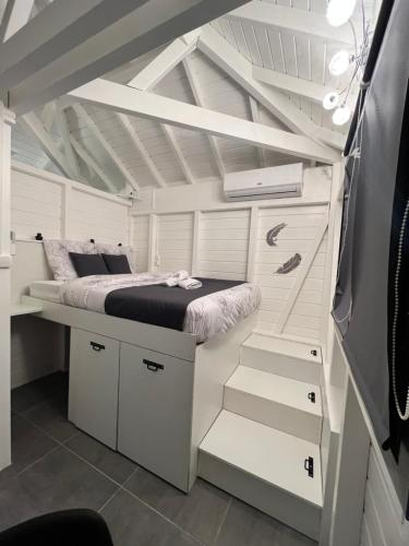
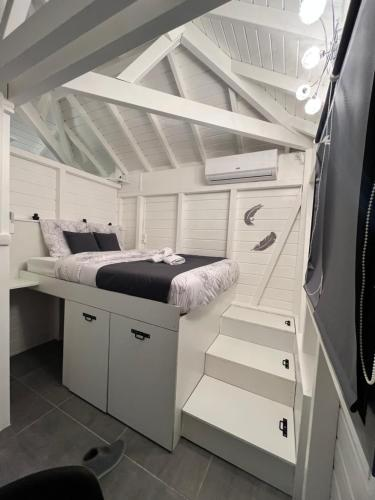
+ sneaker [81,438,127,481]
